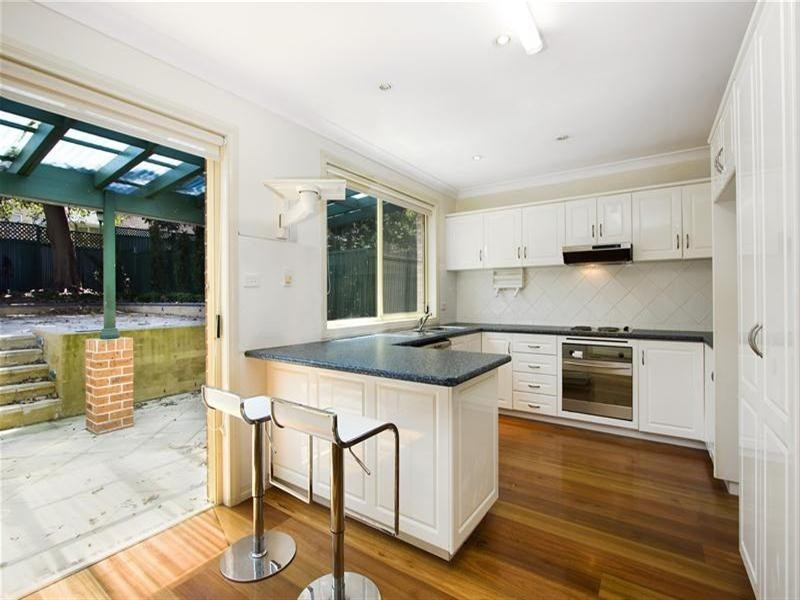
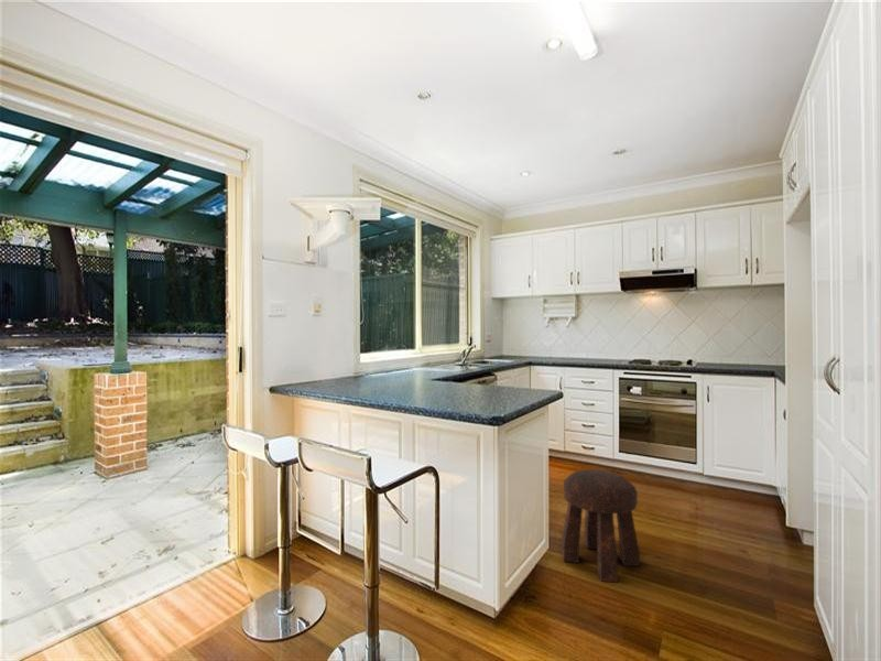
+ stool [561,468,641,584]
